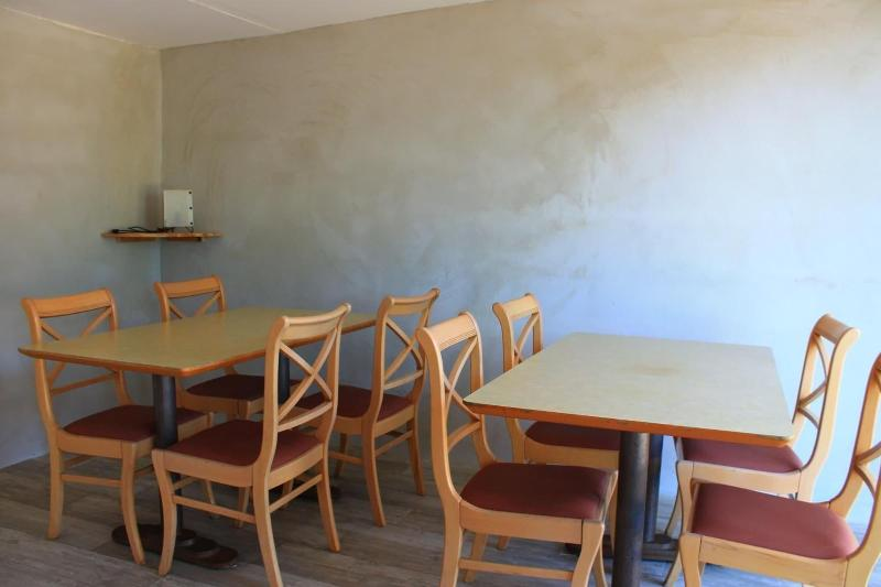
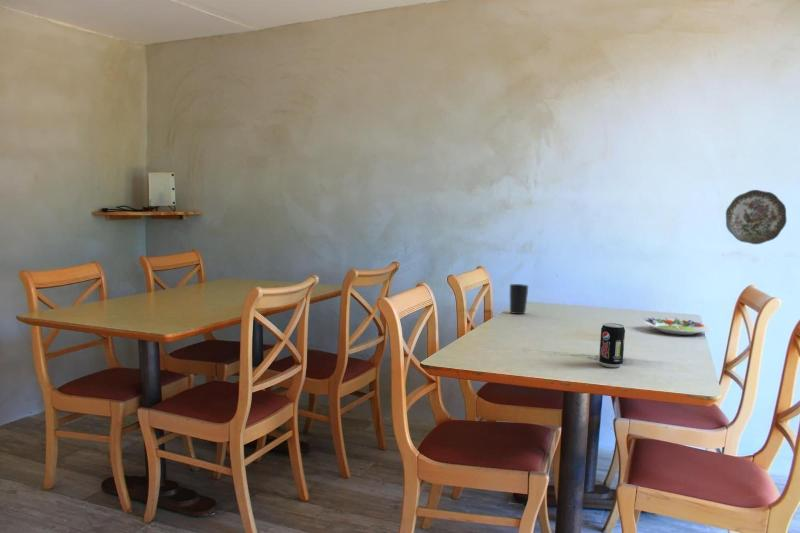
+ decorative plate [725,189,787,245]
+ beverage can [598,322,626,368]
+ salad plate [643,317,713,336]
+ cup [509,283,529,315]
